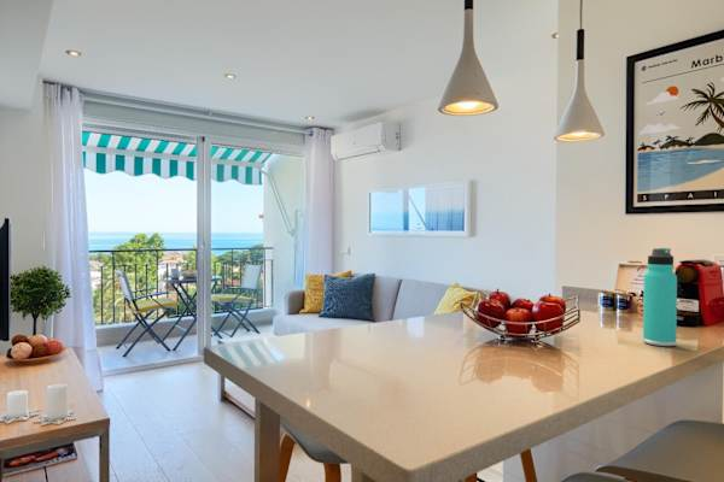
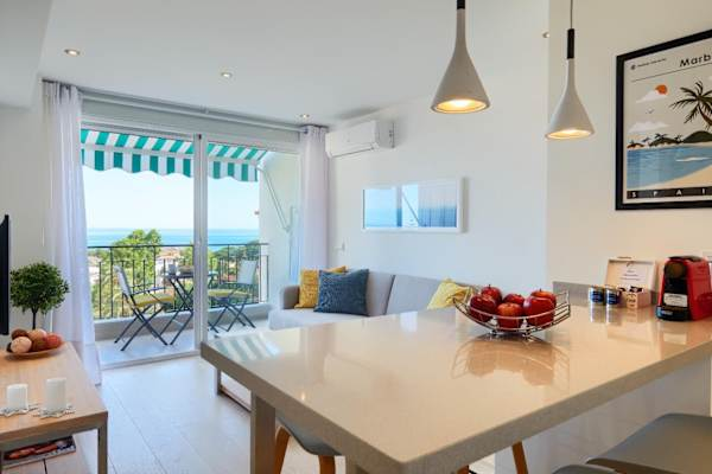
- thermos bottle [642,247,678,347]
